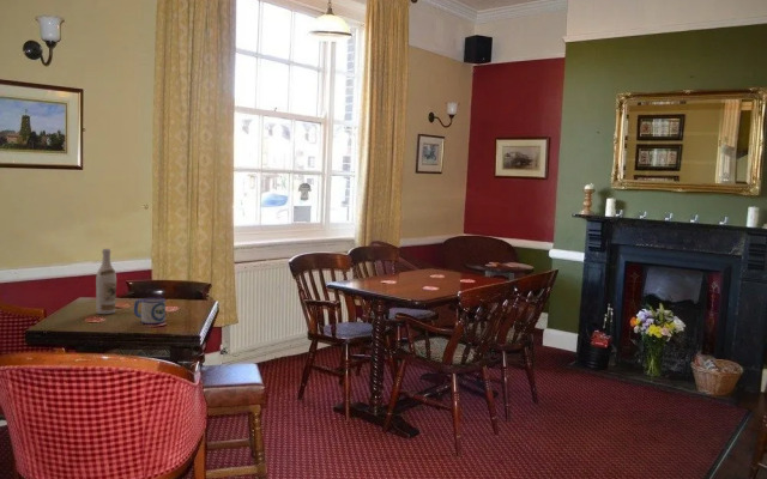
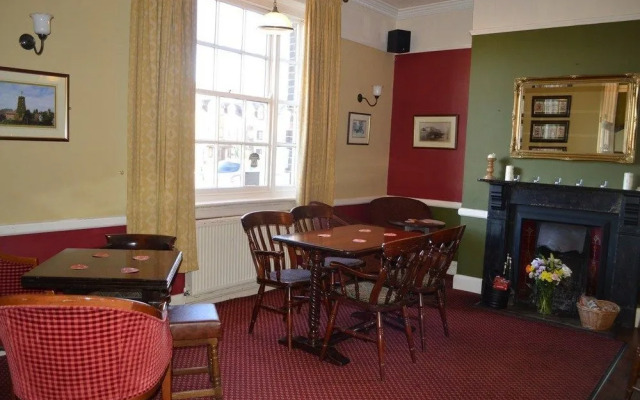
- mug [133,297,167,326]
- wine bottle [95,248,117,315]
